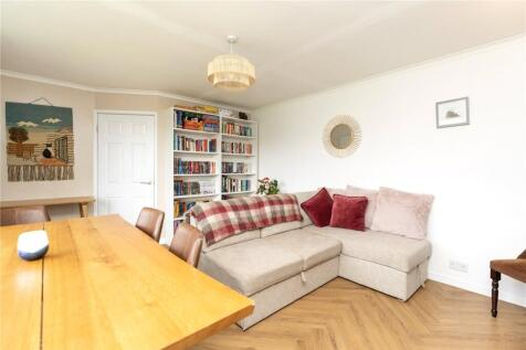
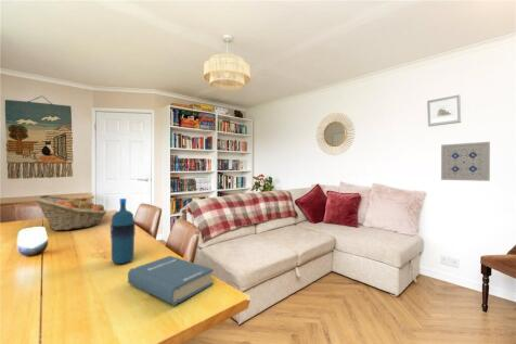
+ water bottle [109,198,137,265]
+ wall art [440,141,491,182]
+ hardback book [127,255,215,306]
+ fruit basket [34,194,108,231]
